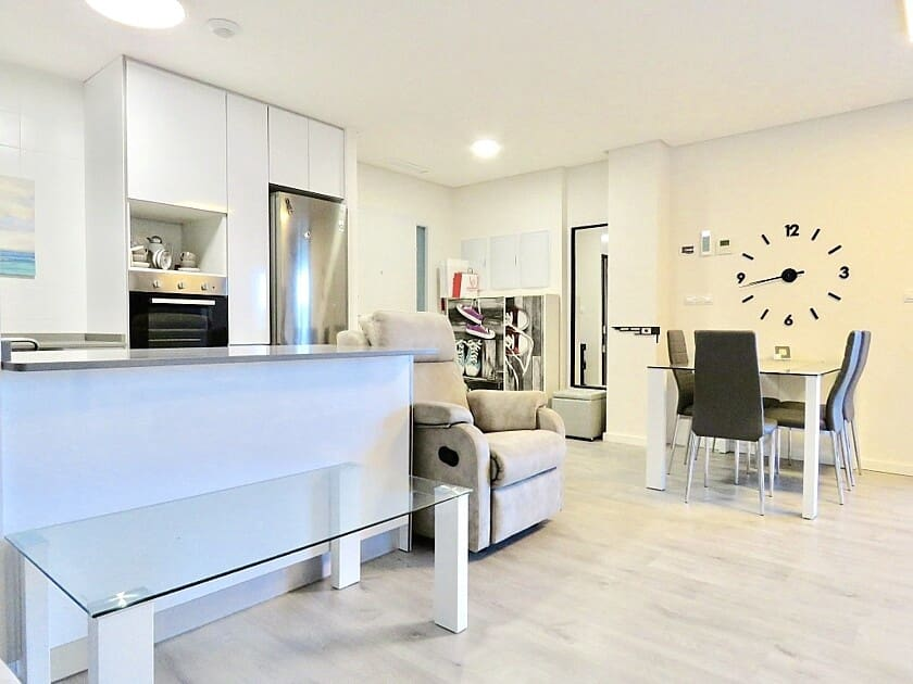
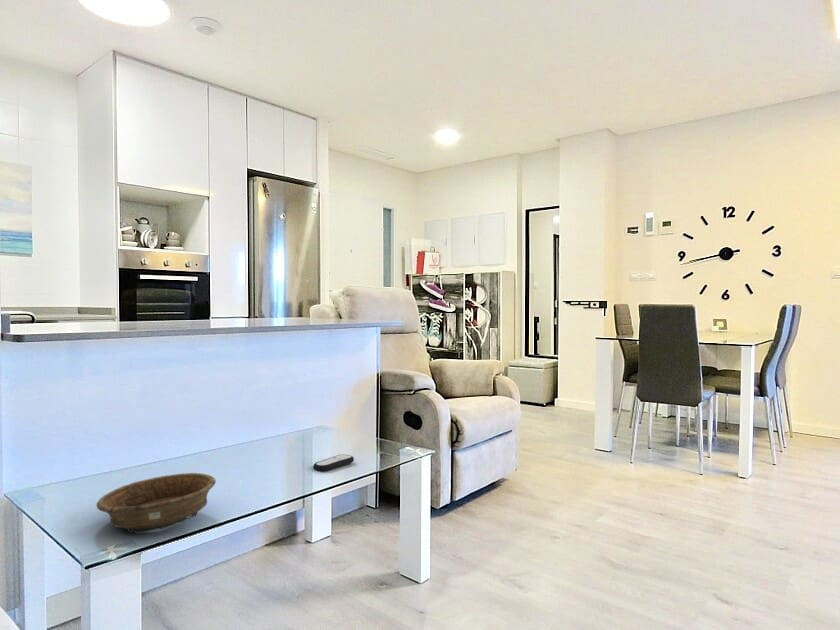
+ remote control [312,453,355,472]
+ decorative bowl [95,472,217,534]
